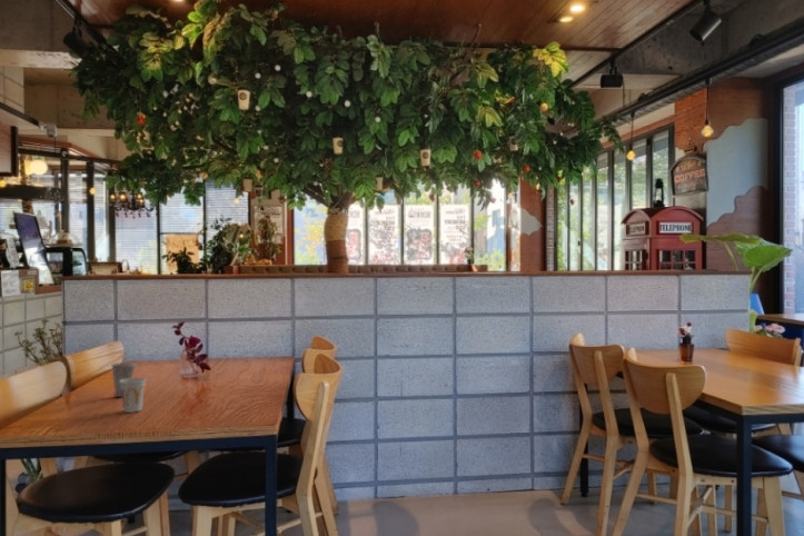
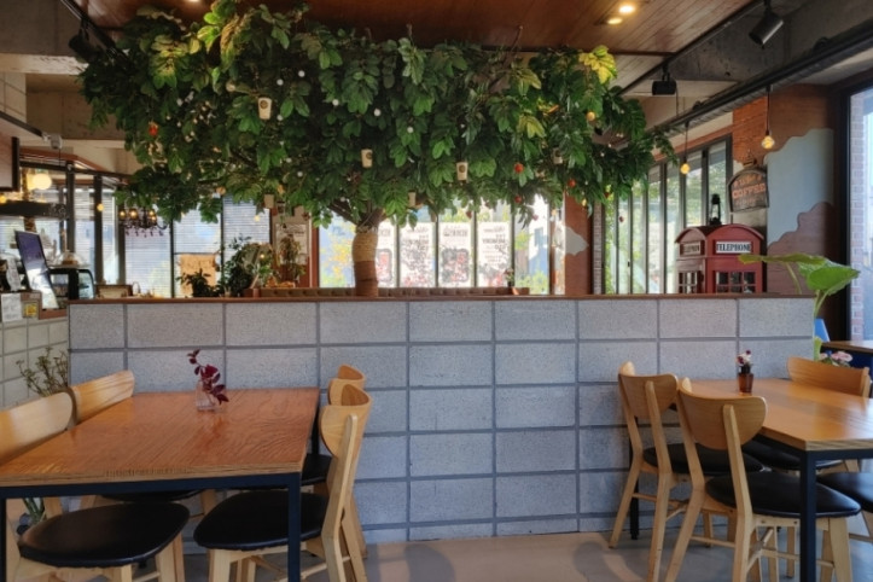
- cup [110,361,137,398]
- cup [119,377,147,414]
